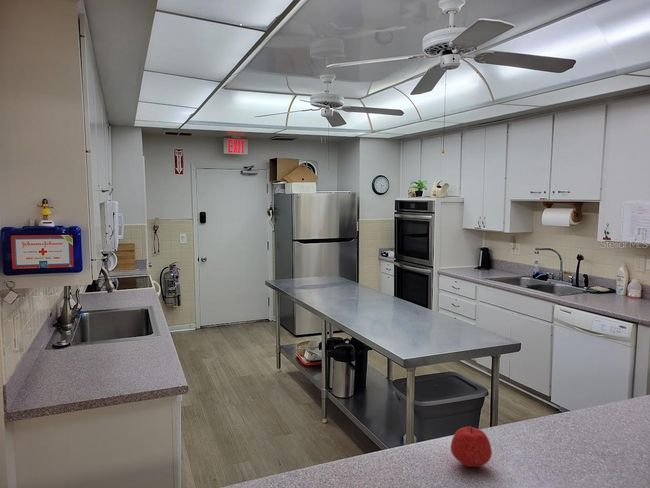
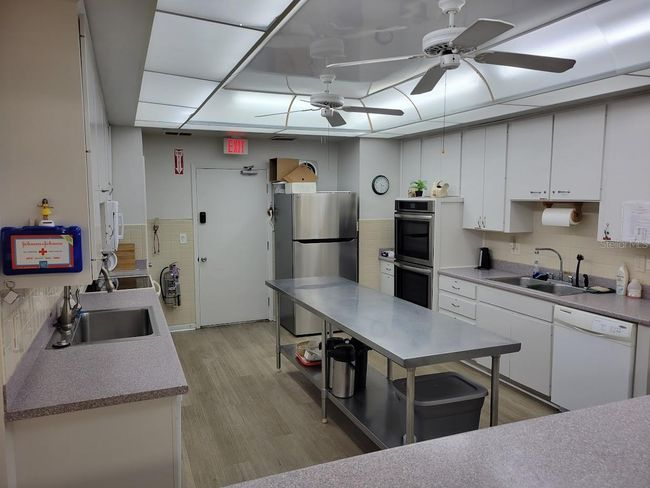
- apple [450,426,493,468]
